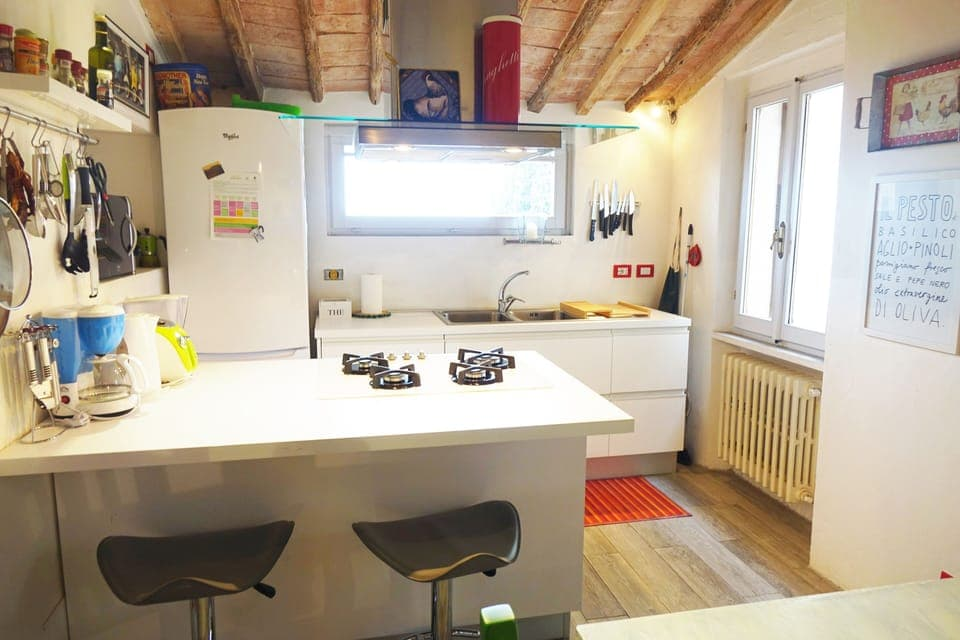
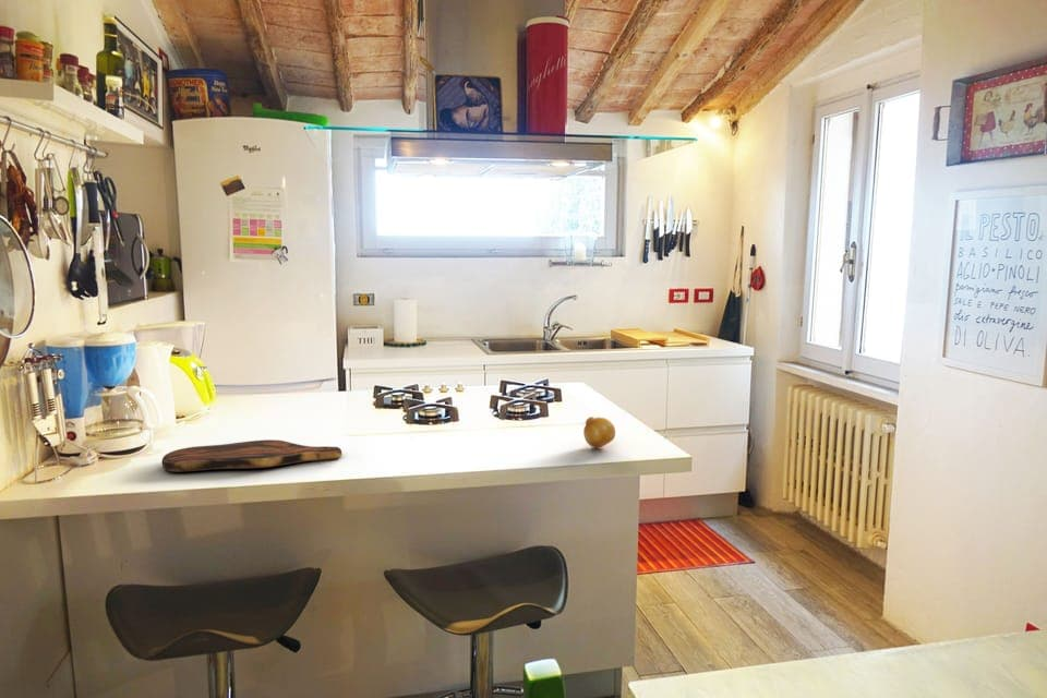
+ fruit [582,416,616,449]
+ cutting board [161,438,342,473]
